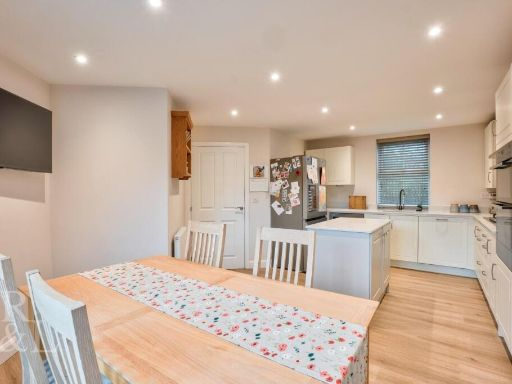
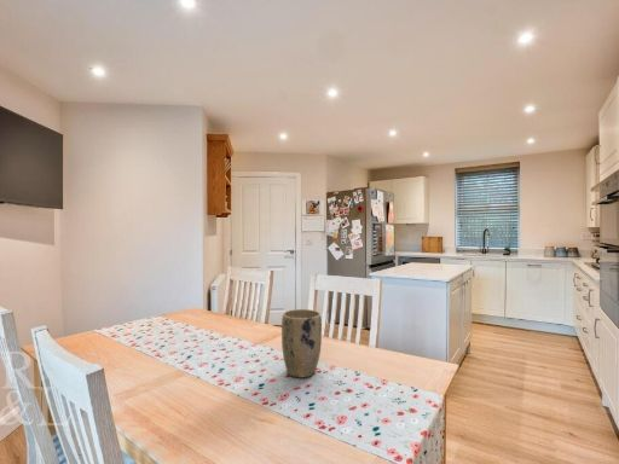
+ plant pot [280,308,323,379]
